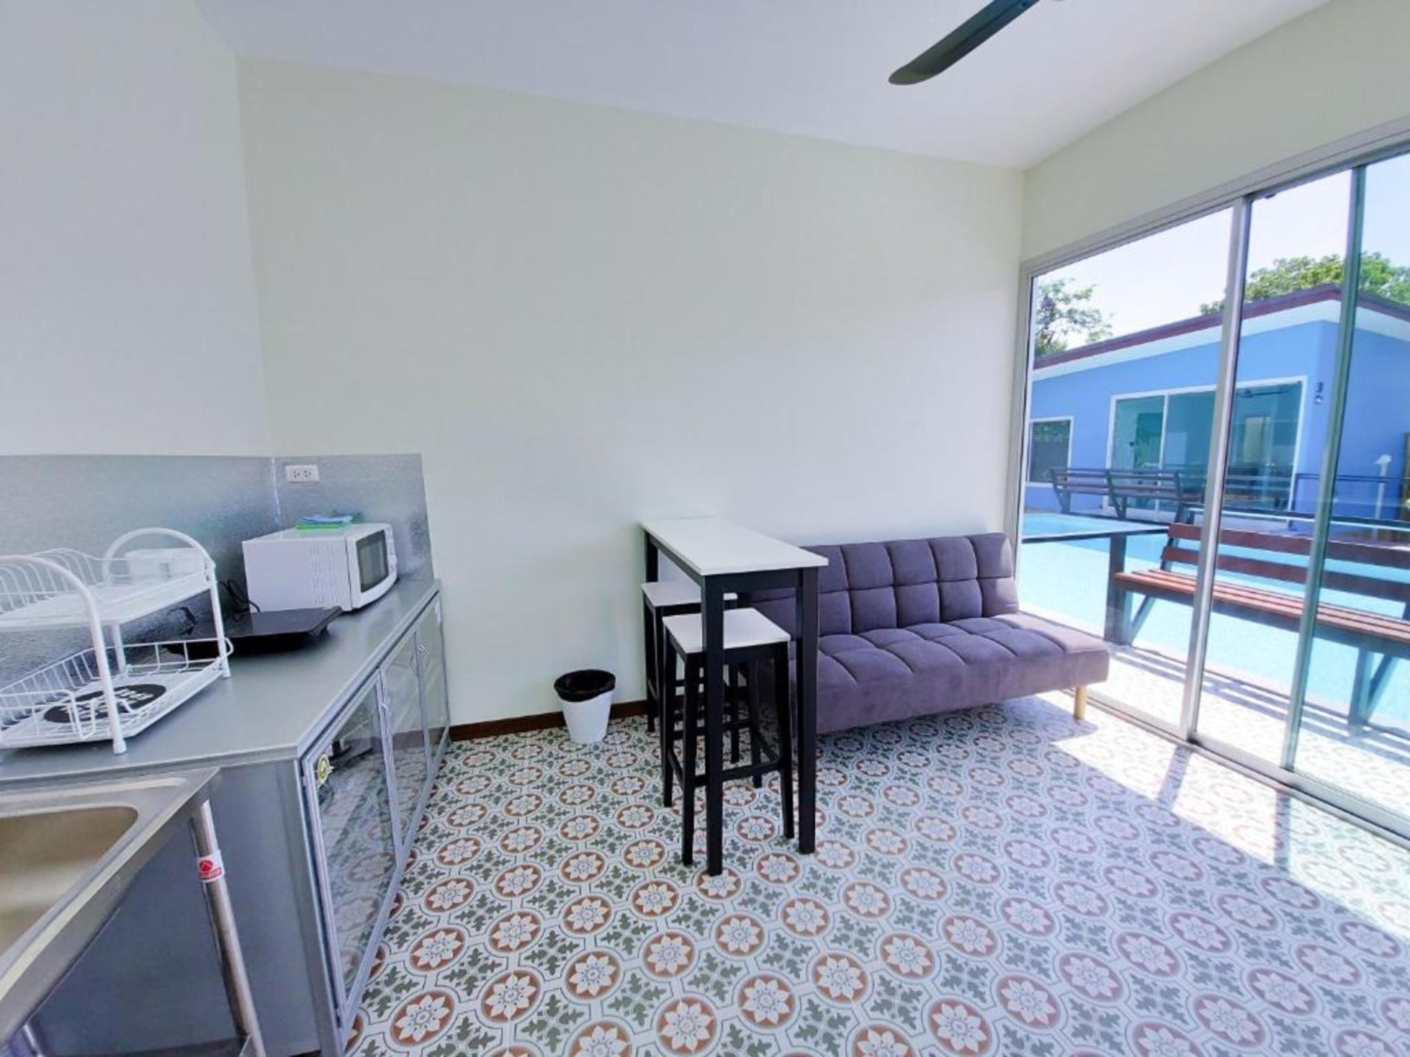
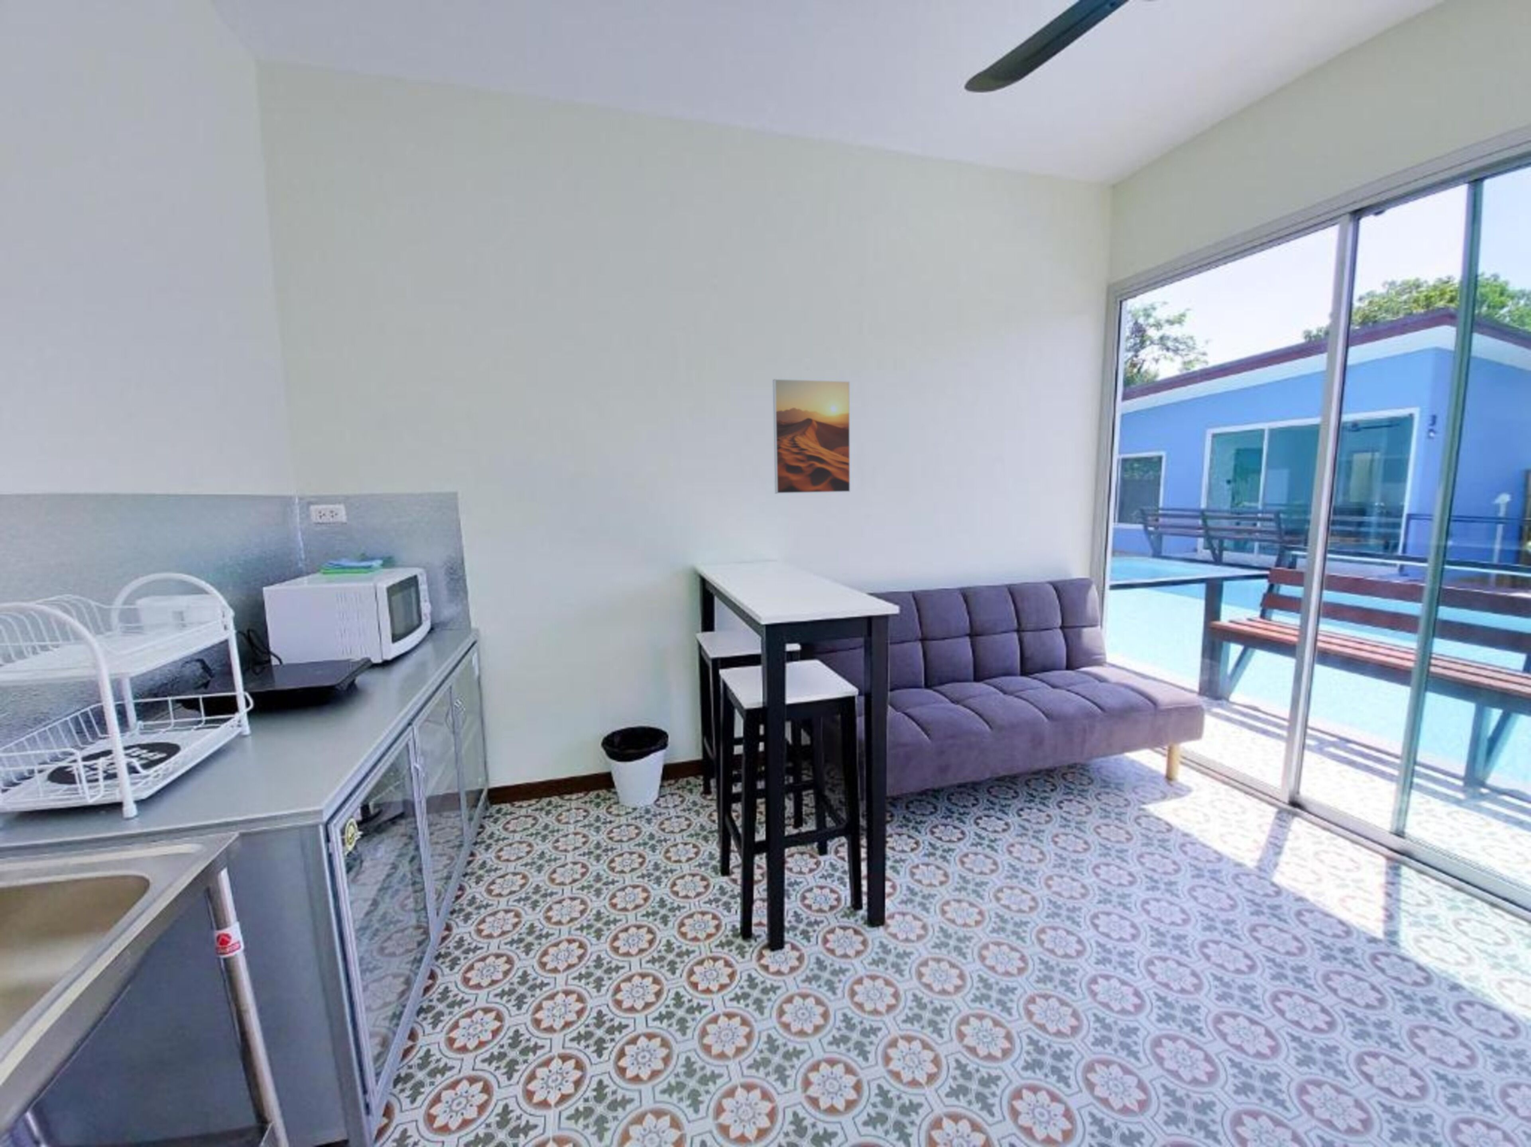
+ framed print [773,378,851,494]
